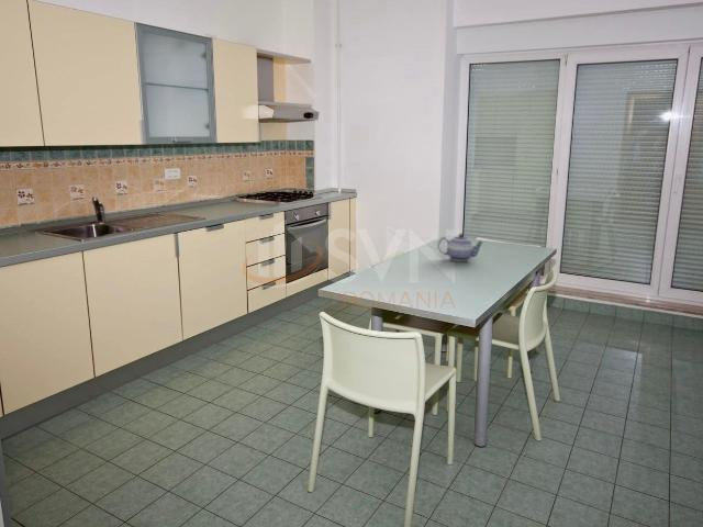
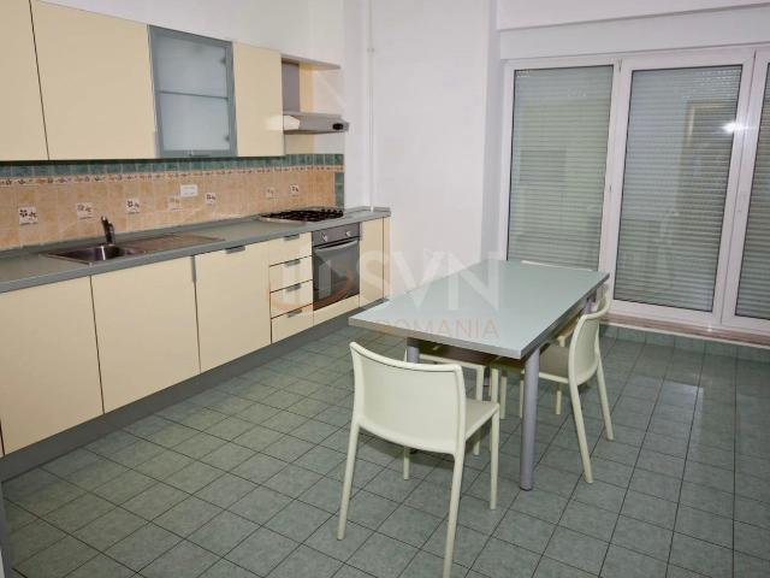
- teapot [437,233,484,262]
